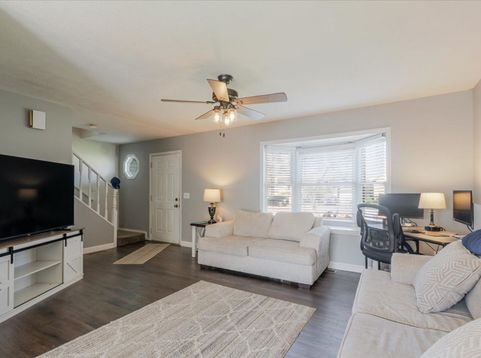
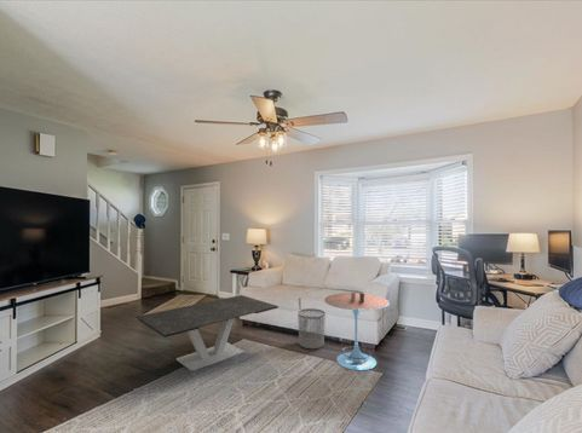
+ side table [323,291,390,371]
+ waste bin [296,307,327,350]
+ coffee table [136,294,280,371]
